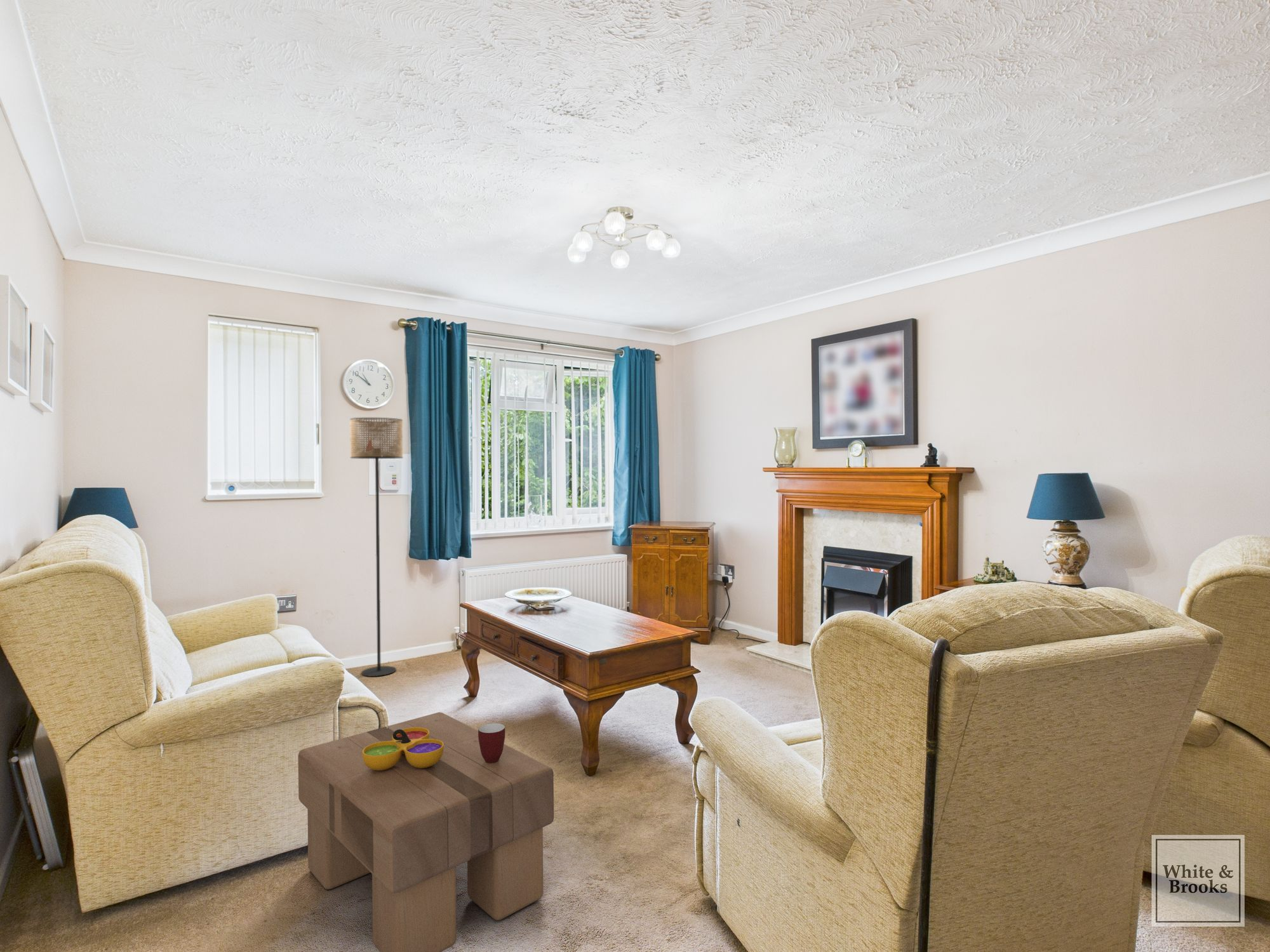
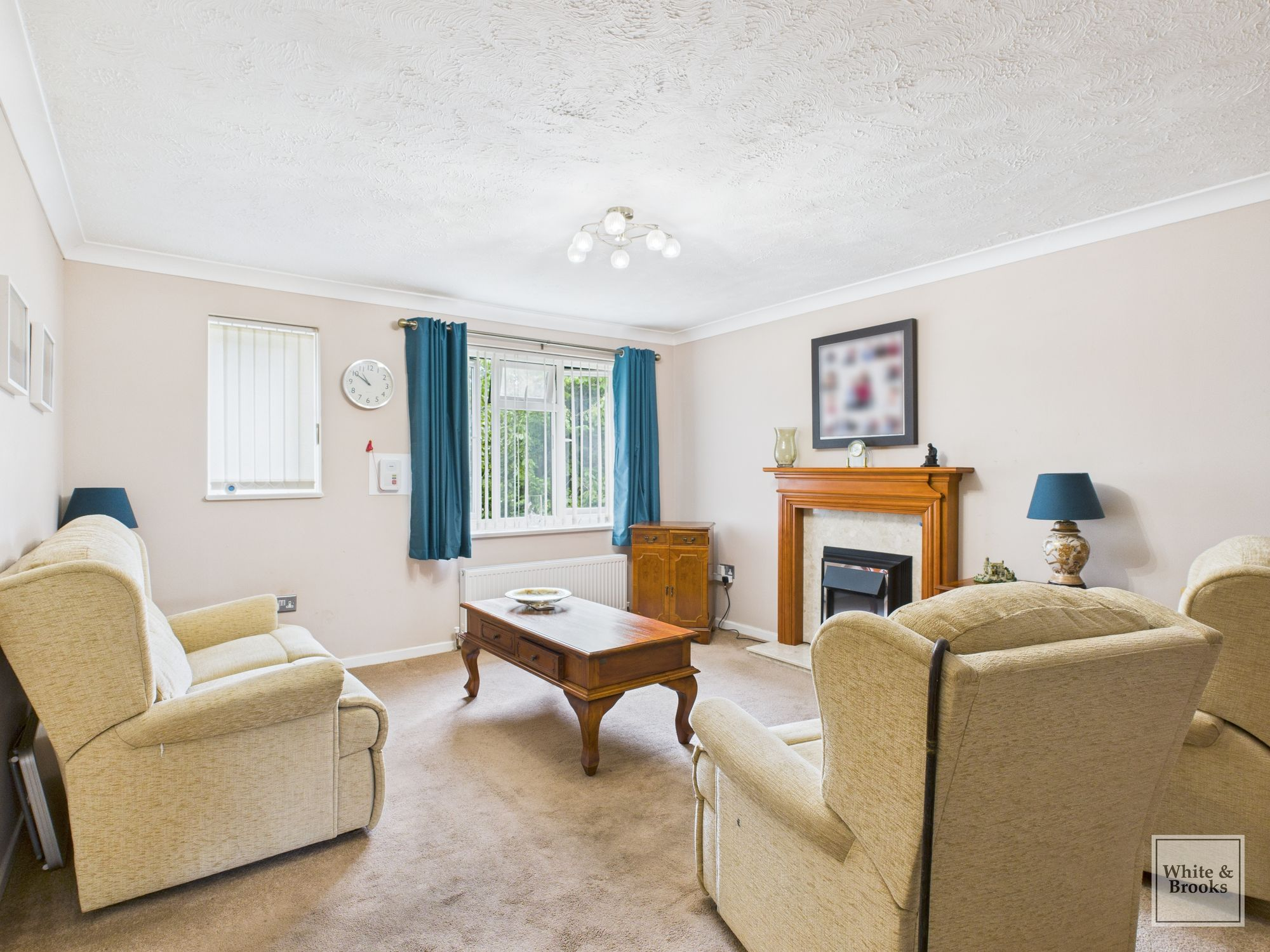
- floor lamp [349,417,404,677]
- decorative bowl [362,727,444,770]
- footstool [297,711,554,952]
- mug [478,723,506,764]
